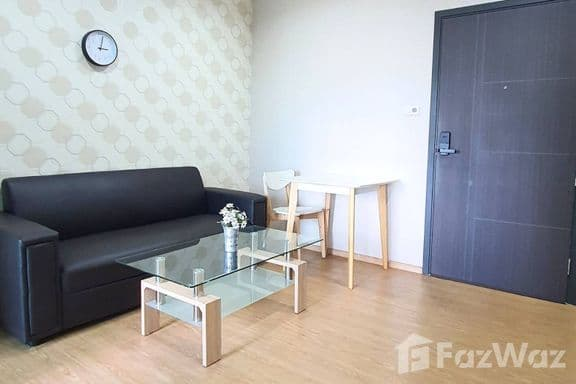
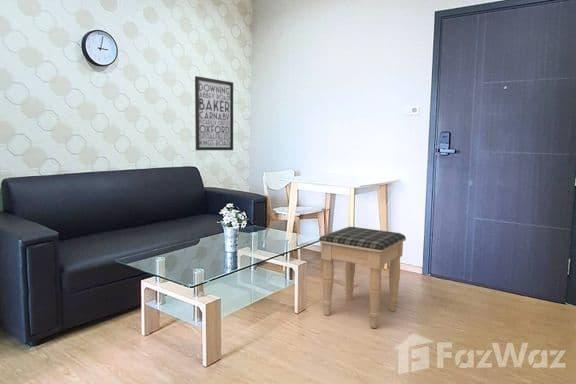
+ wall art [194,75,234,151]
+ footstool [318,226,407,329]
